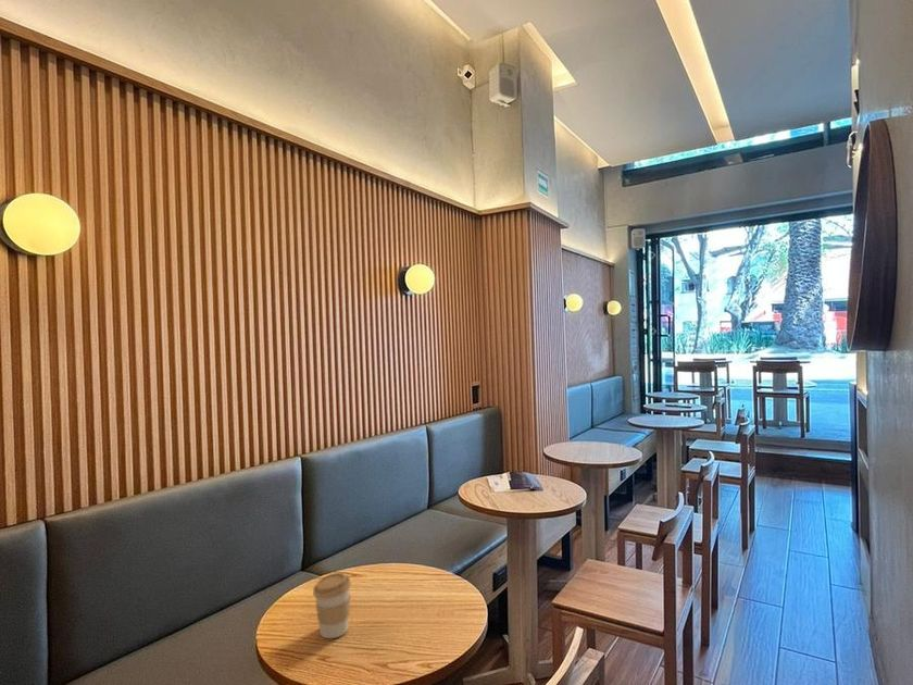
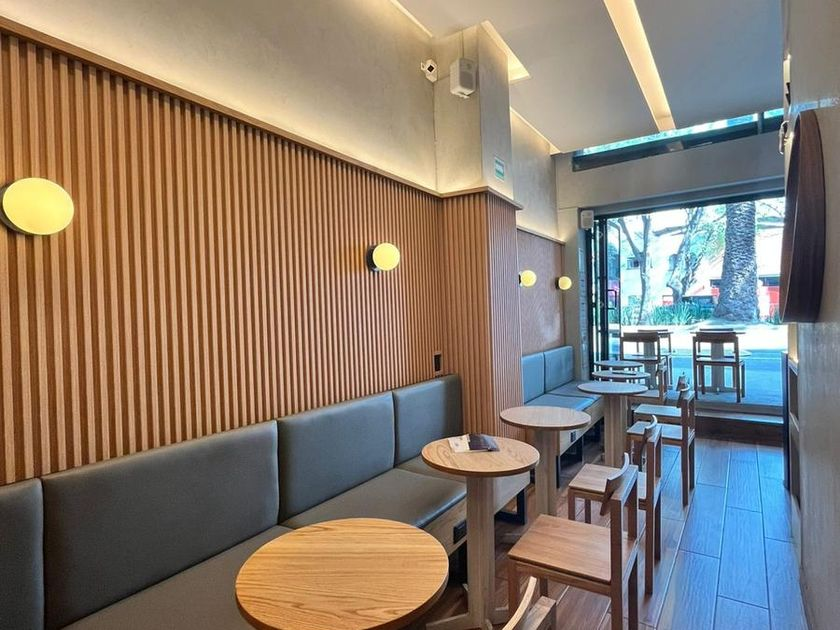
- coffee cup [312,572,352,639]
